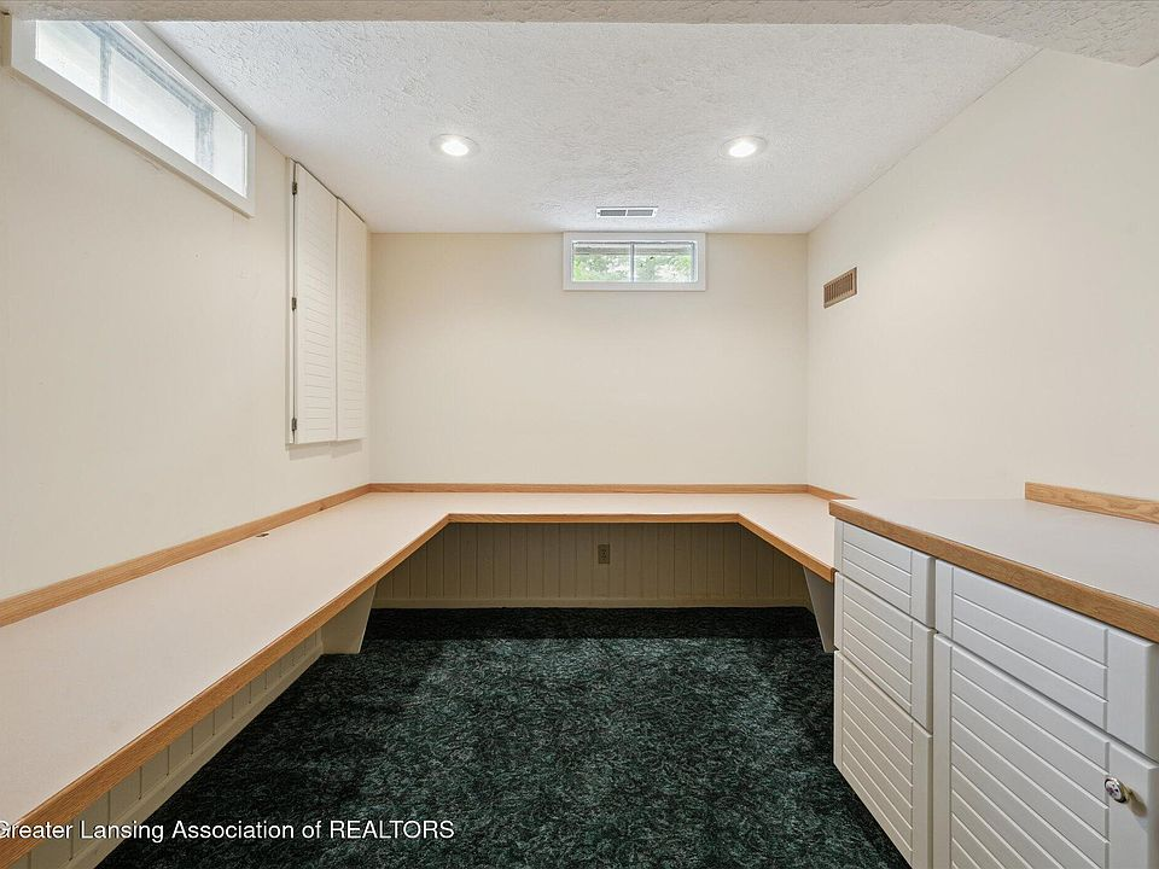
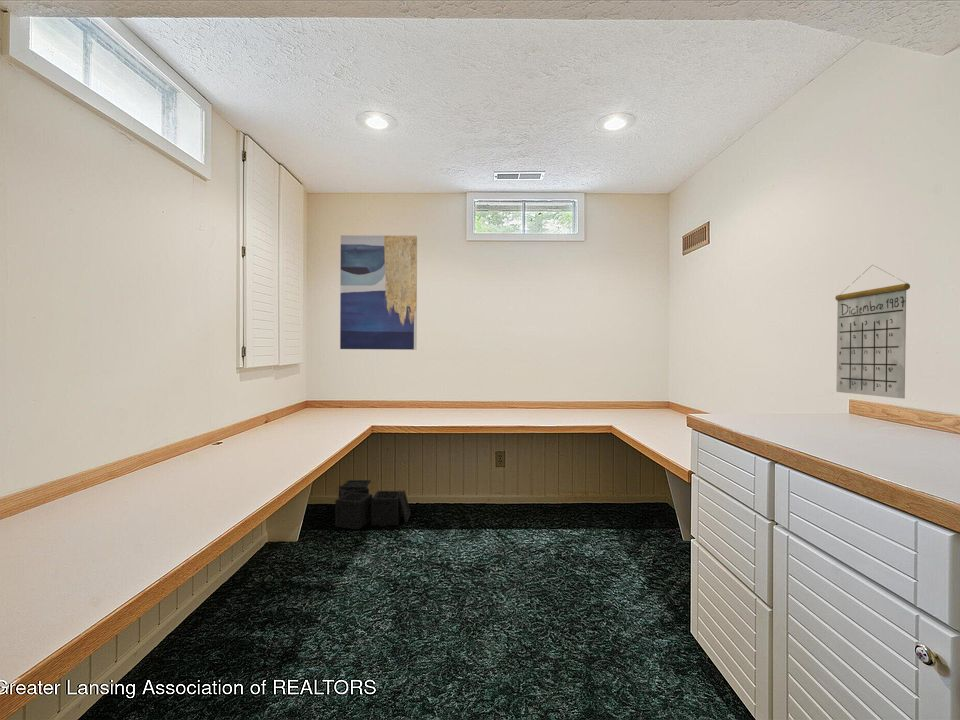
+ wall art [339,234,418,351]
+ storage bin [334,479,412,531]
+ calendar [834,264,911,400]
